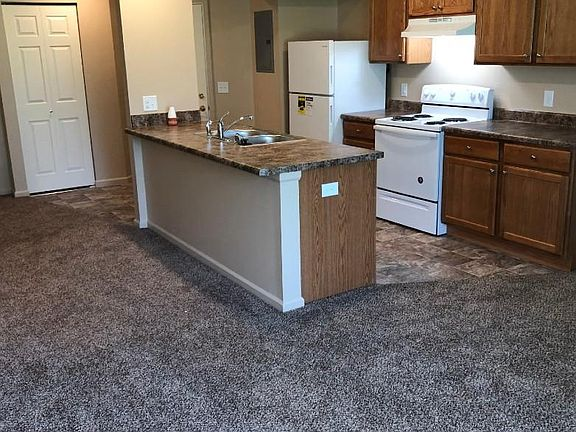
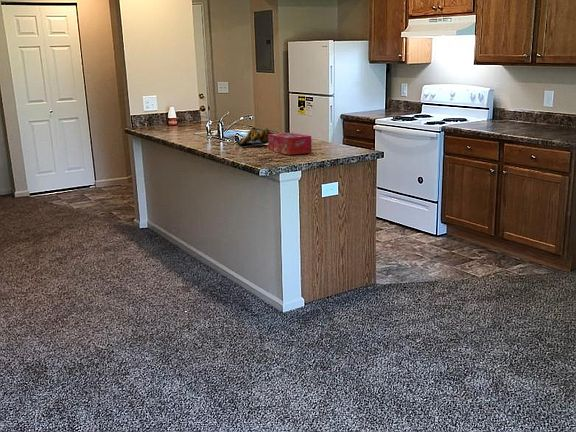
+ banana bunch [239,126,272,146]
+ tissue box [267,132,313,156]
